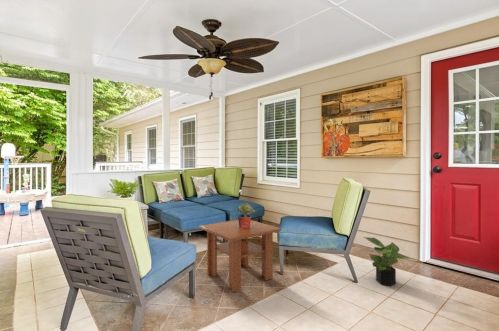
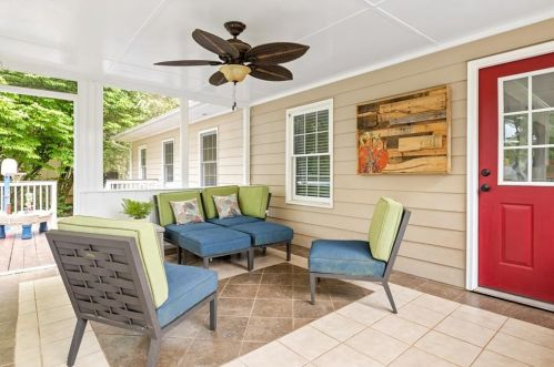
- potted plant [363,236,411,287]
- potted plant [235,202,256,228]
- coffee table [199,219,282,293]
